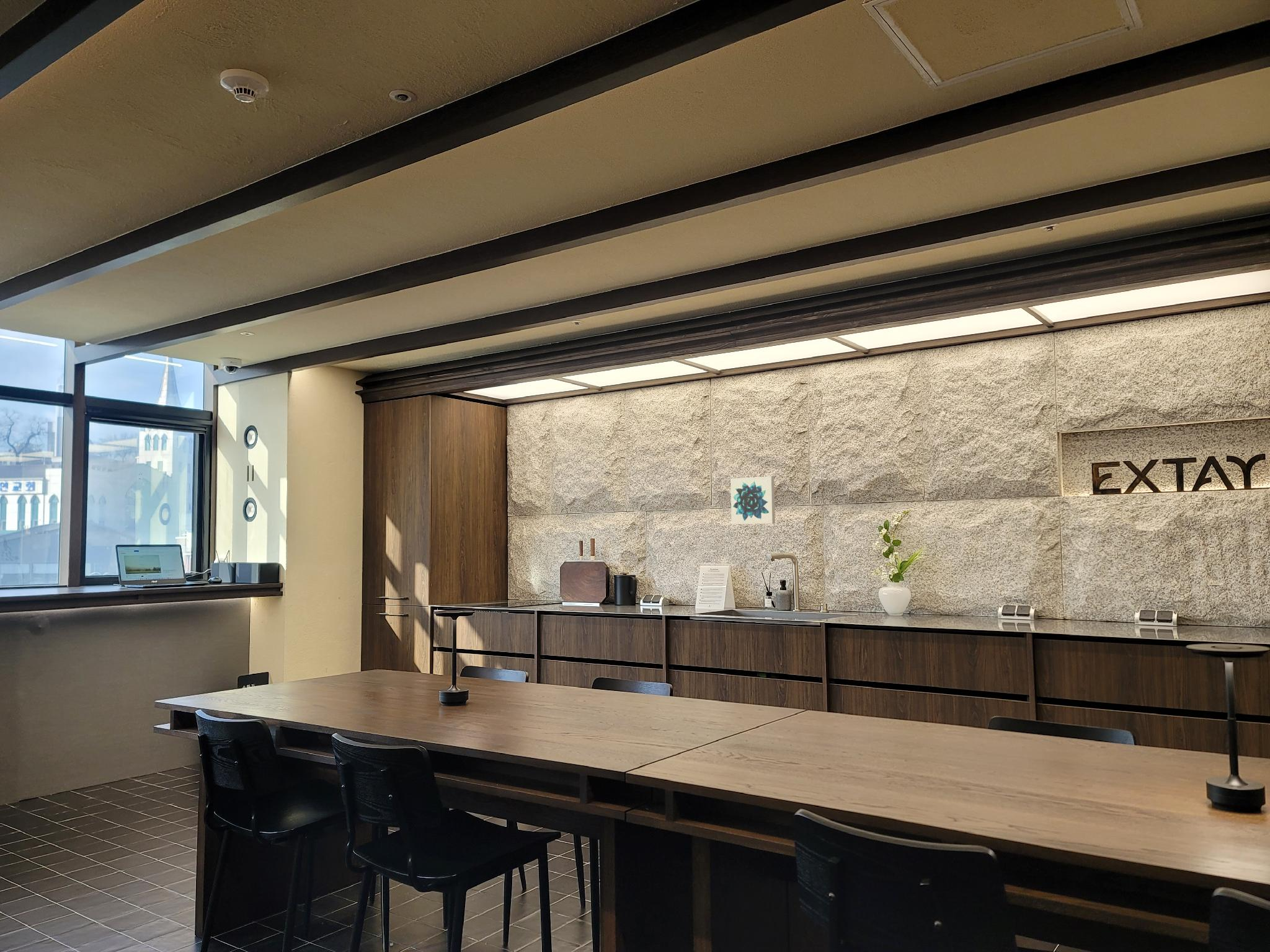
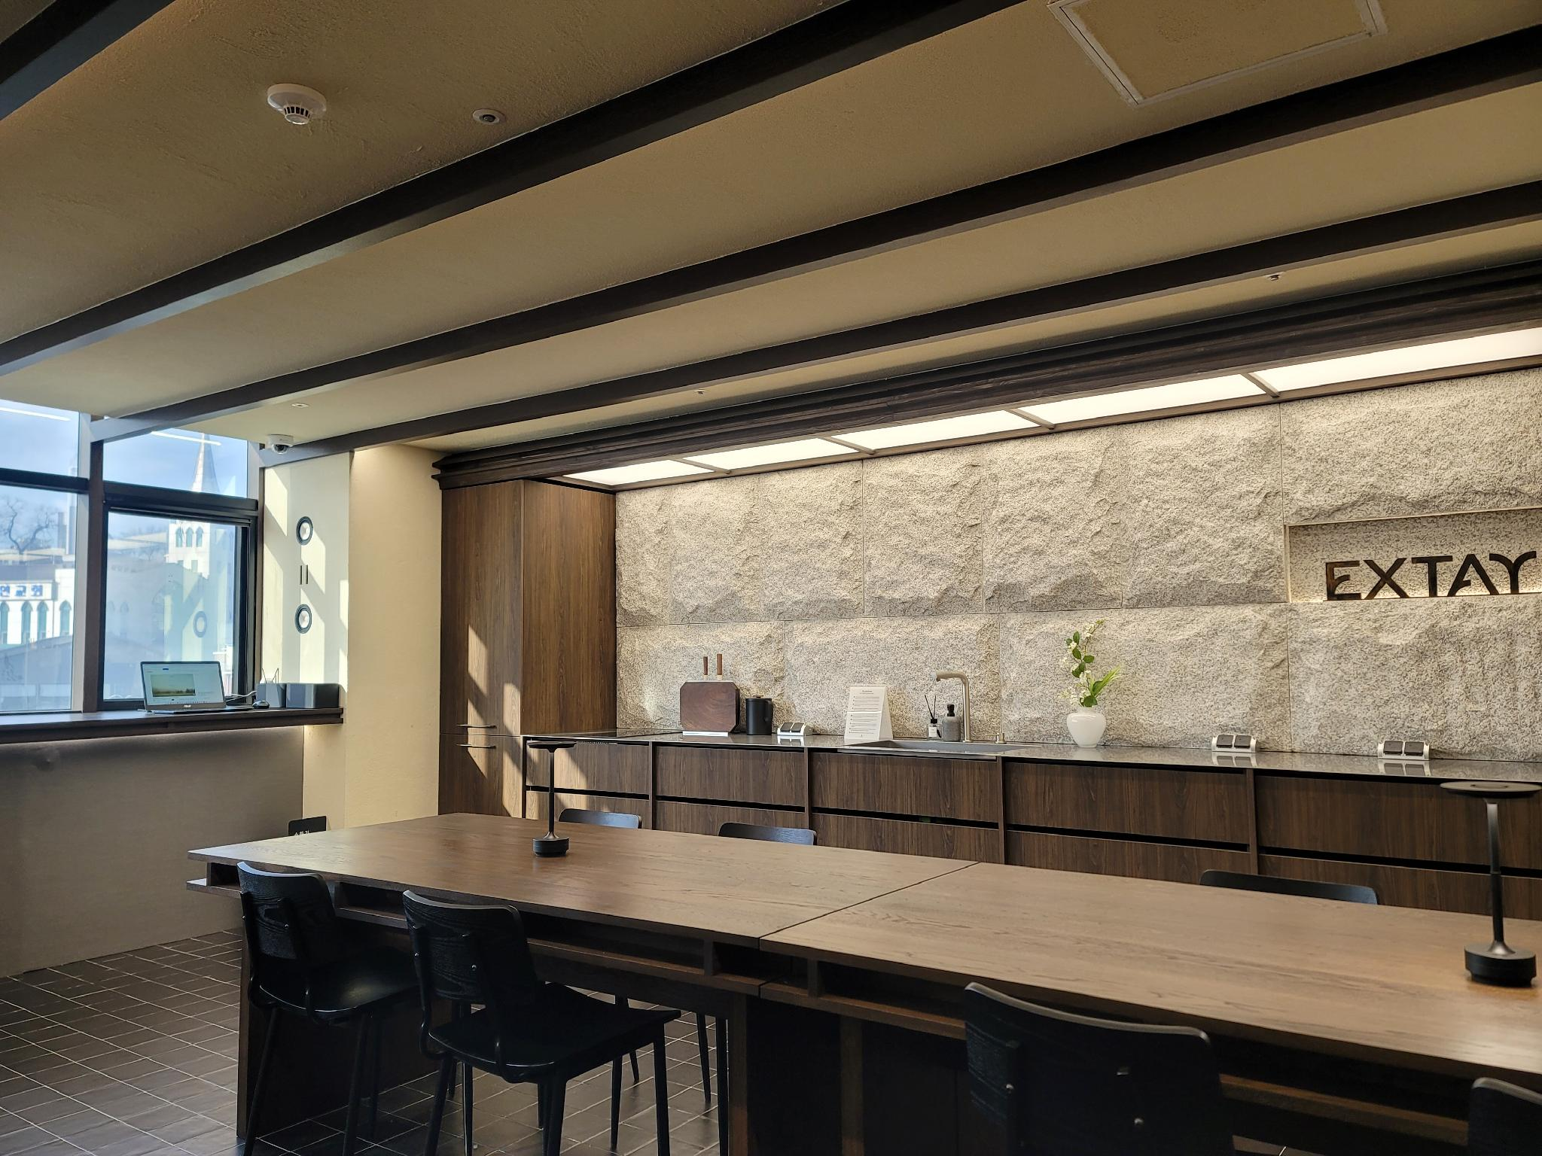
- wall art [730,476,776,525]
